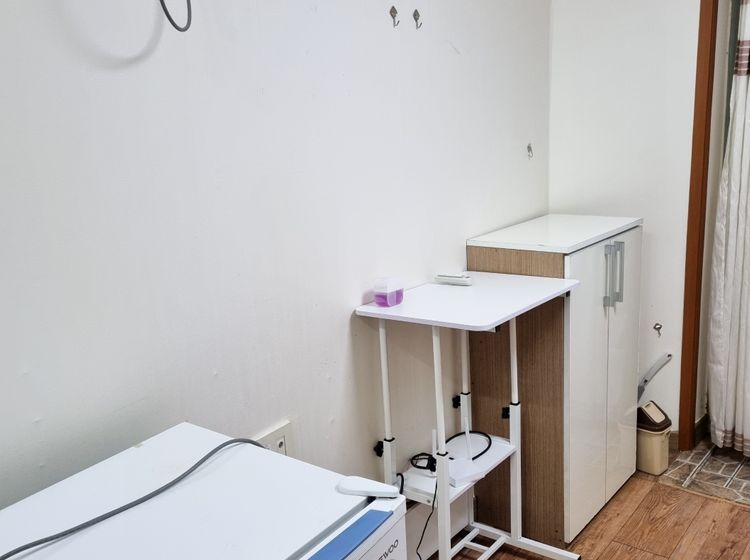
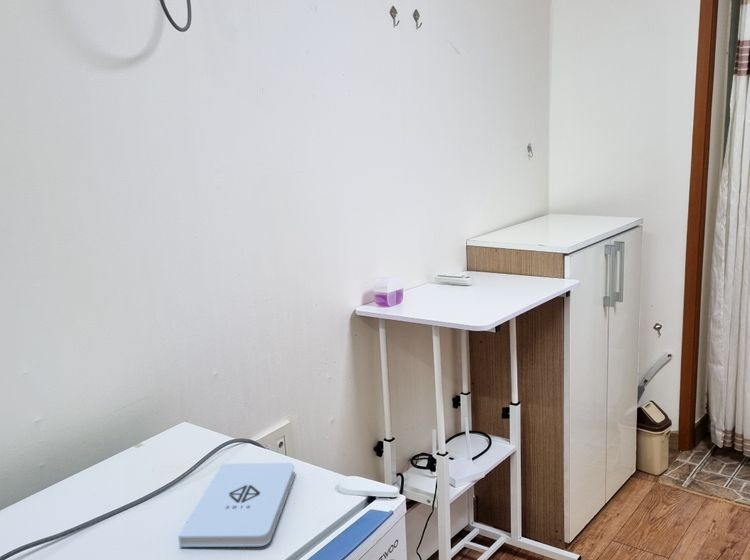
+ notepad [177,462,296,548]
